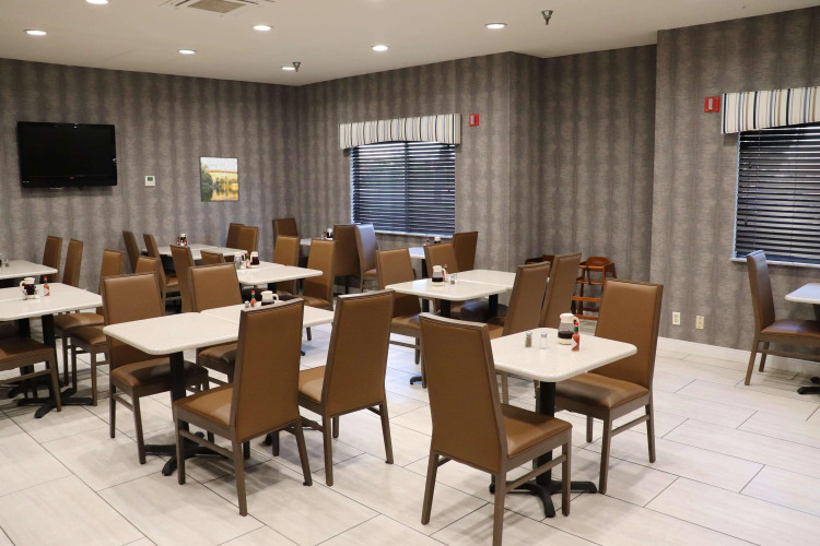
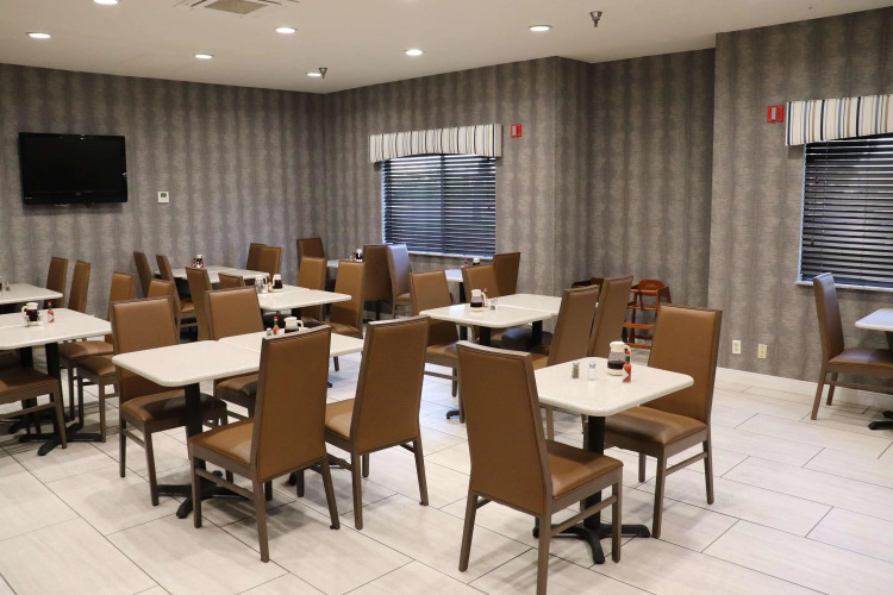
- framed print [198,155,241,203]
